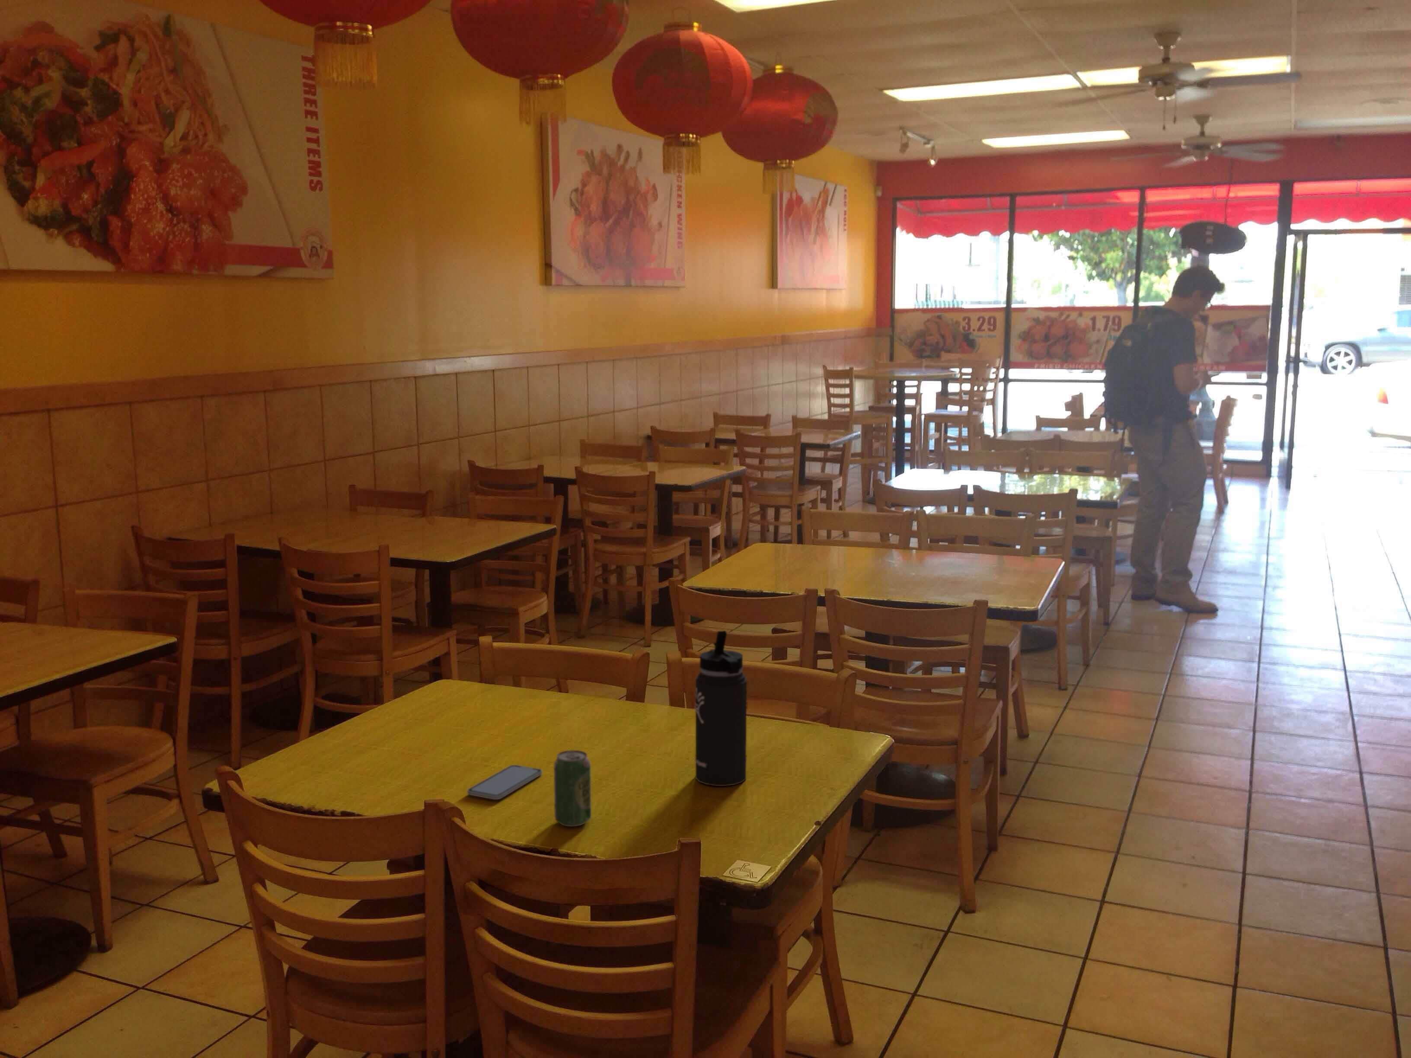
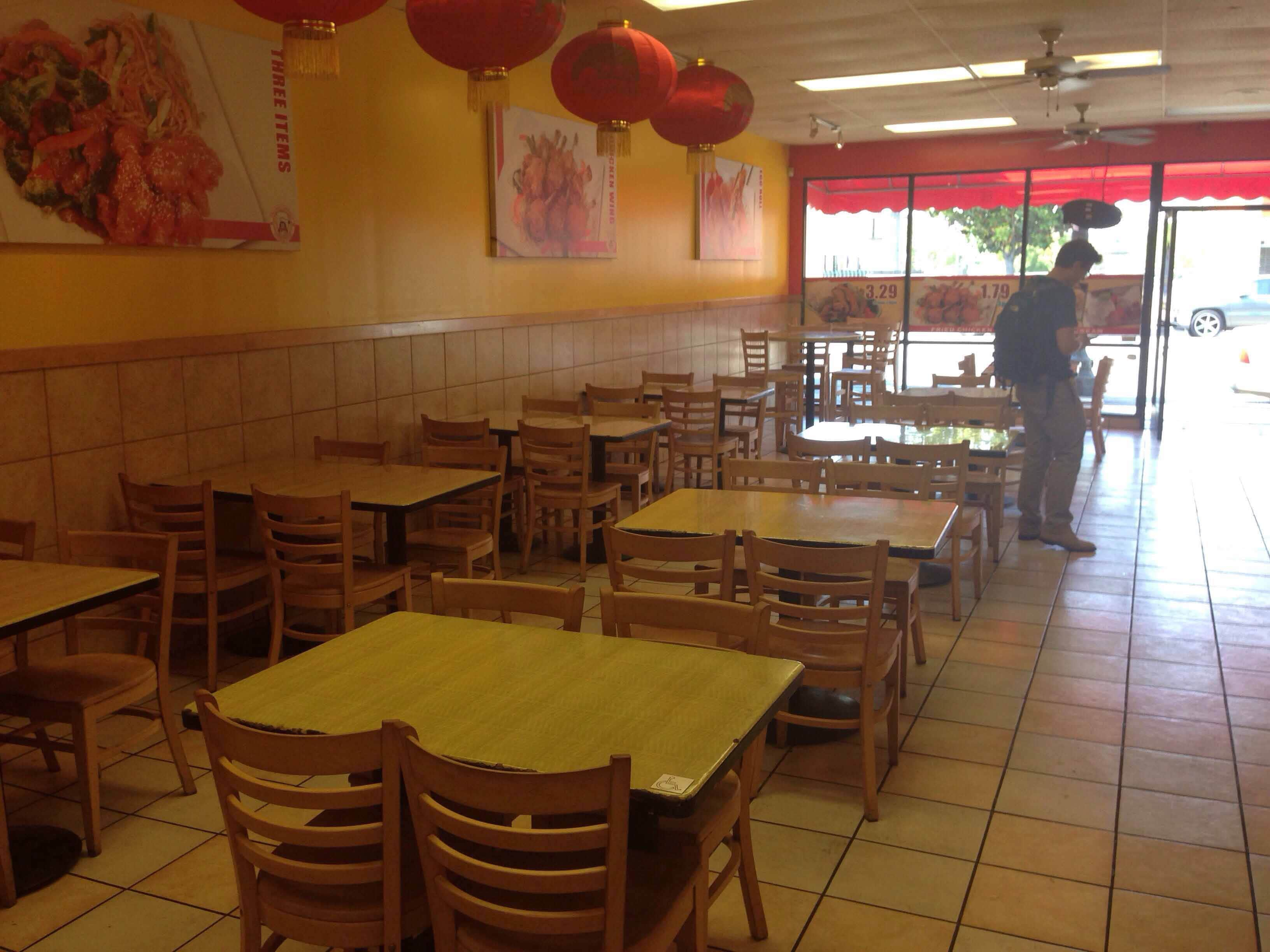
- beverage can [553,750,592,827]
- thermos bottle [694,630,748,787]
- smartphone [467,765,542,800]
